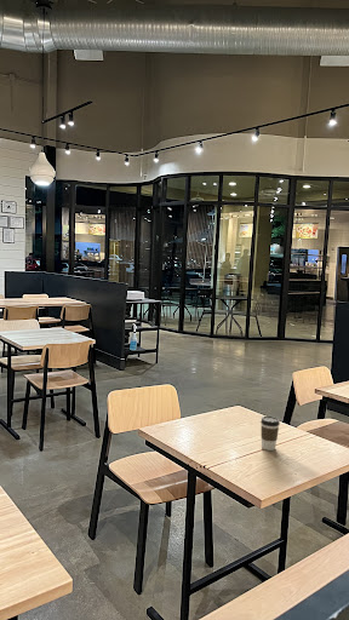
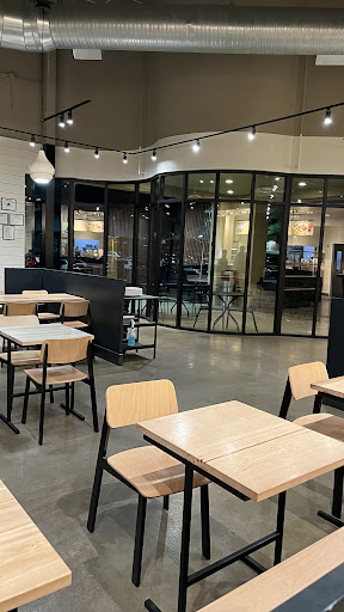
- coffee cup [259,415,280,452]
